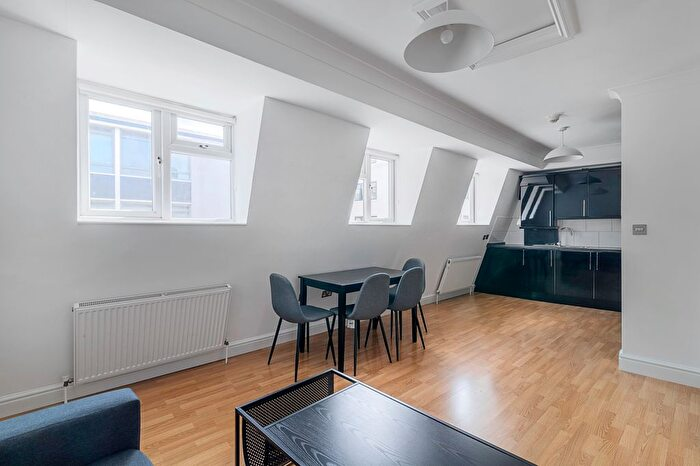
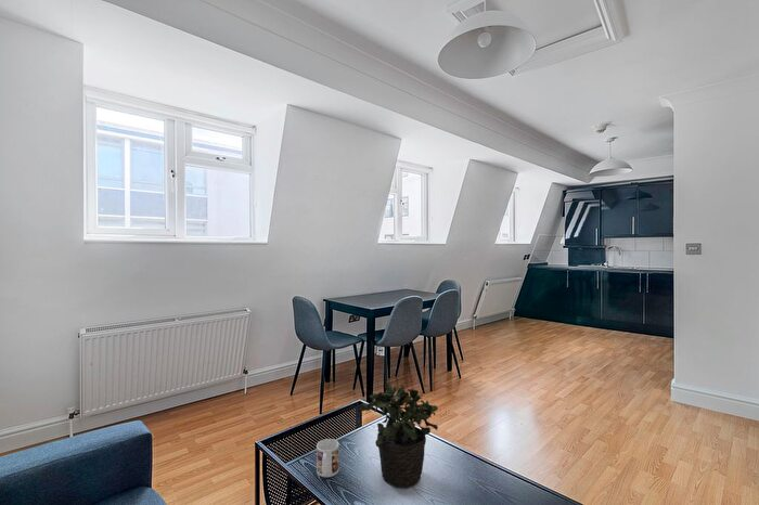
+ potted plant [359,380,439,489]
+ mug [316,438,340,478]
